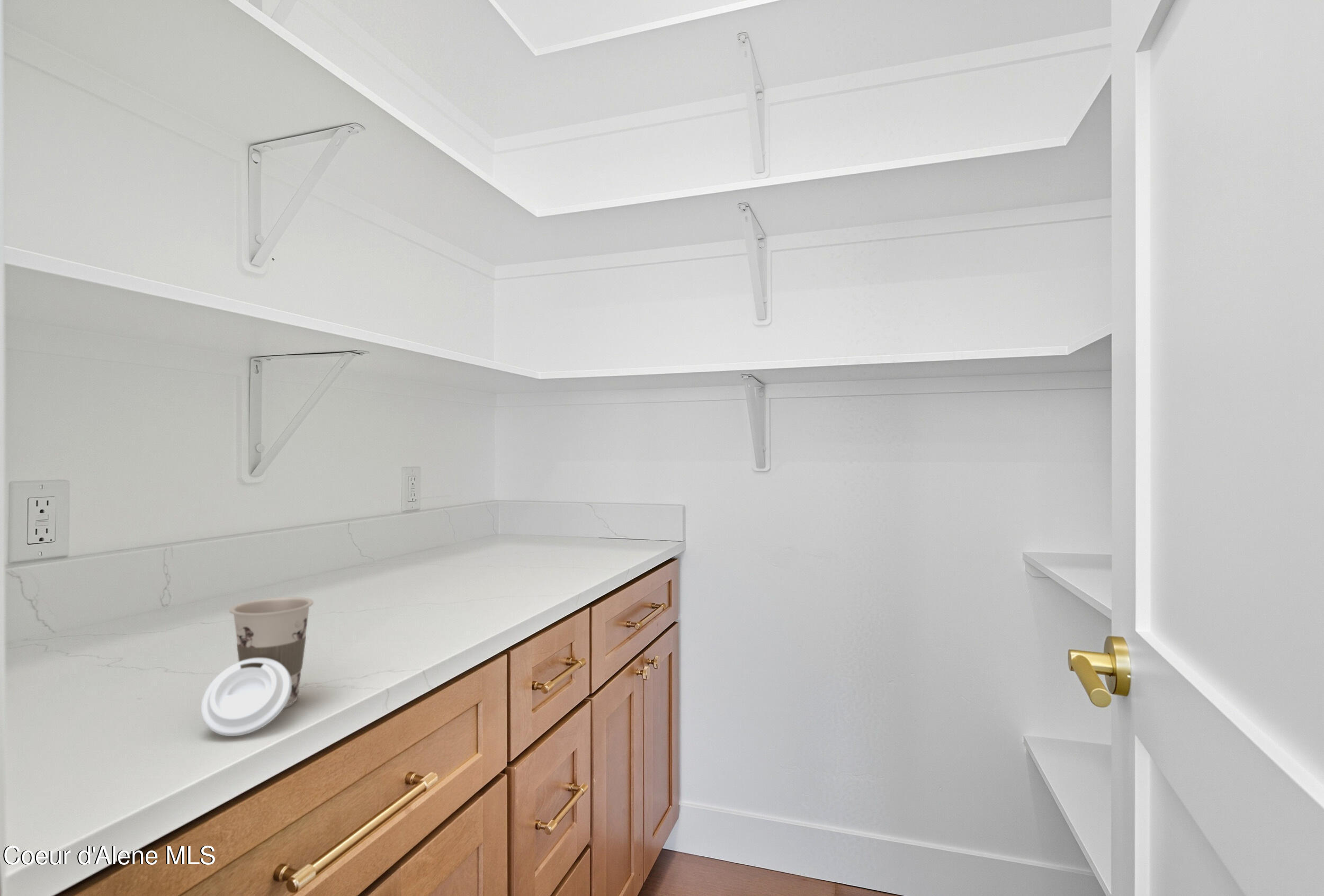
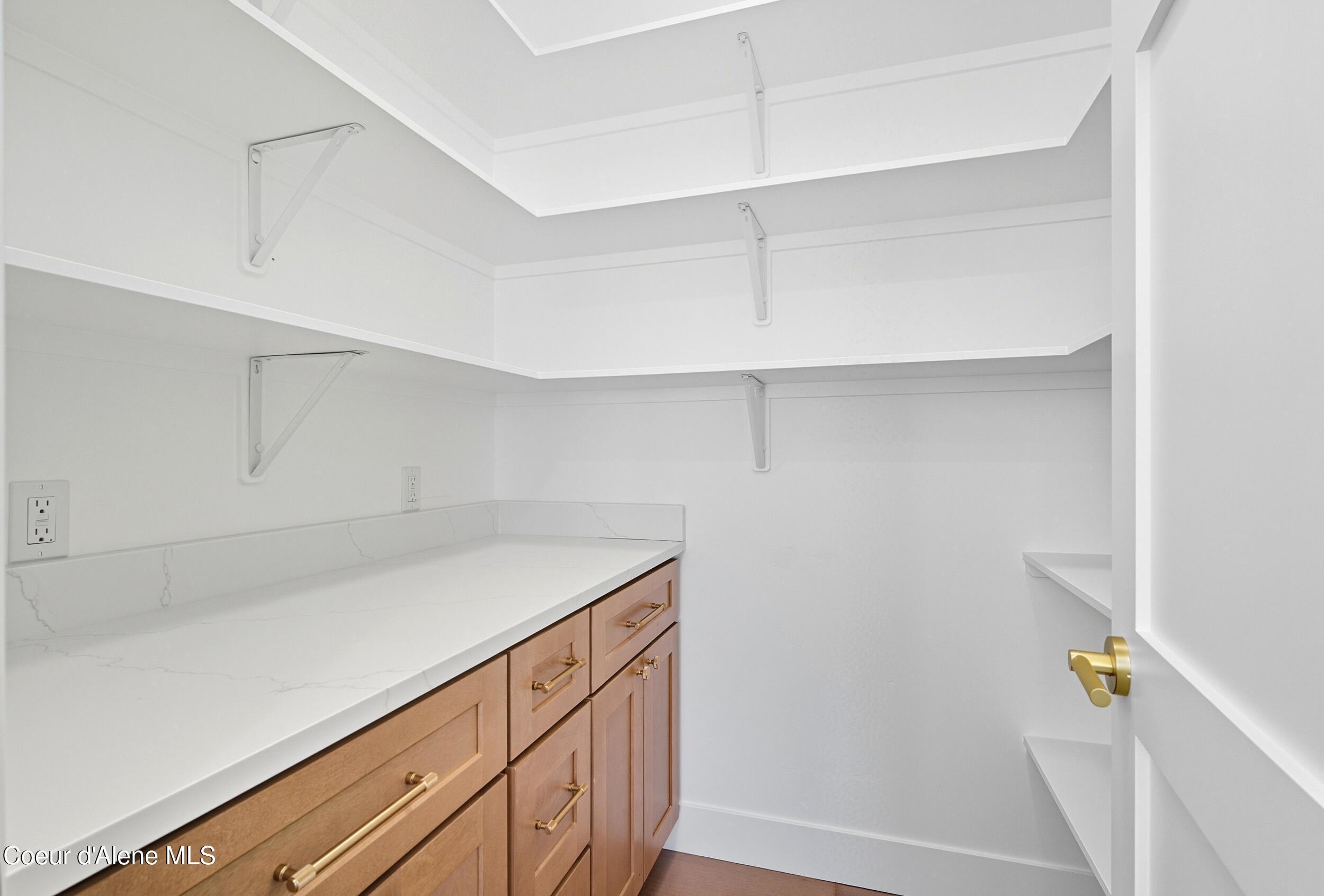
- cup [200,596,314,737]
